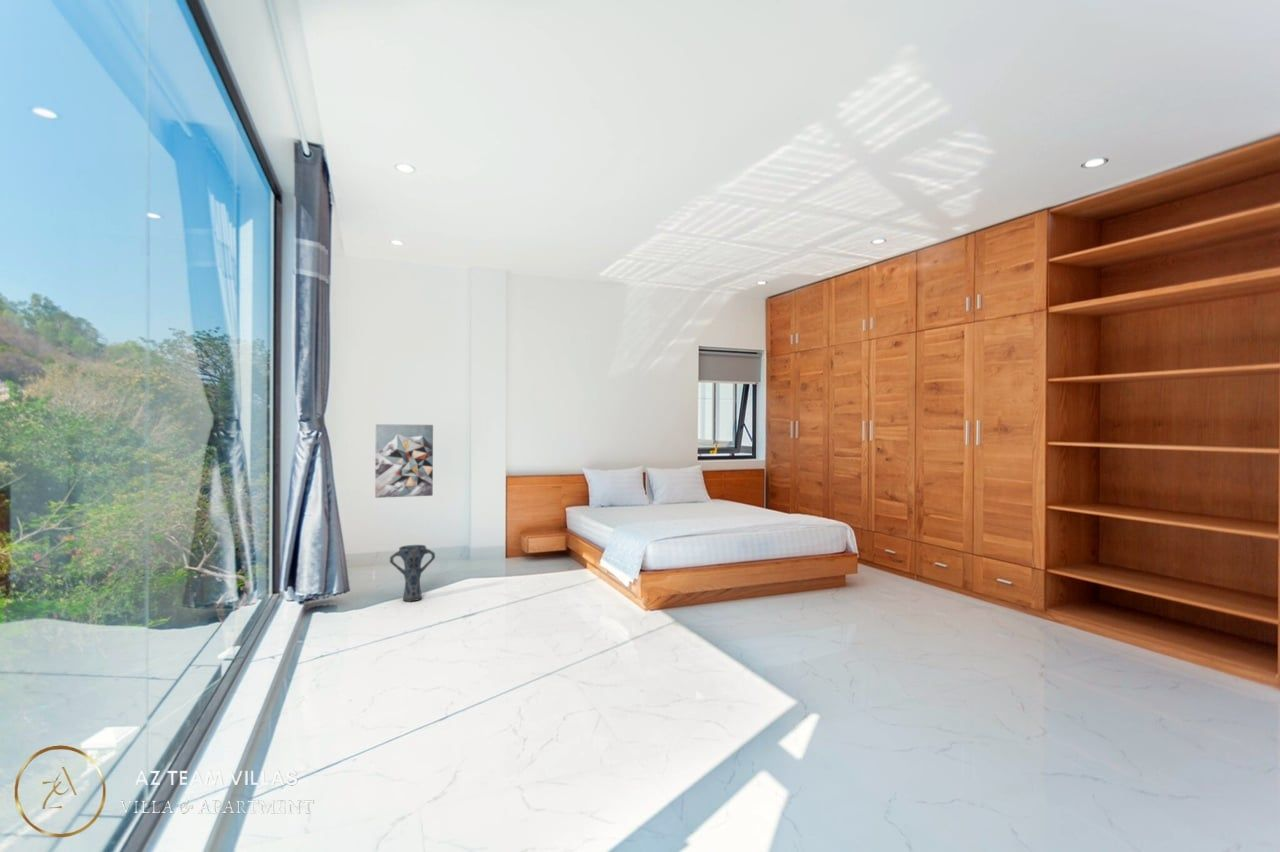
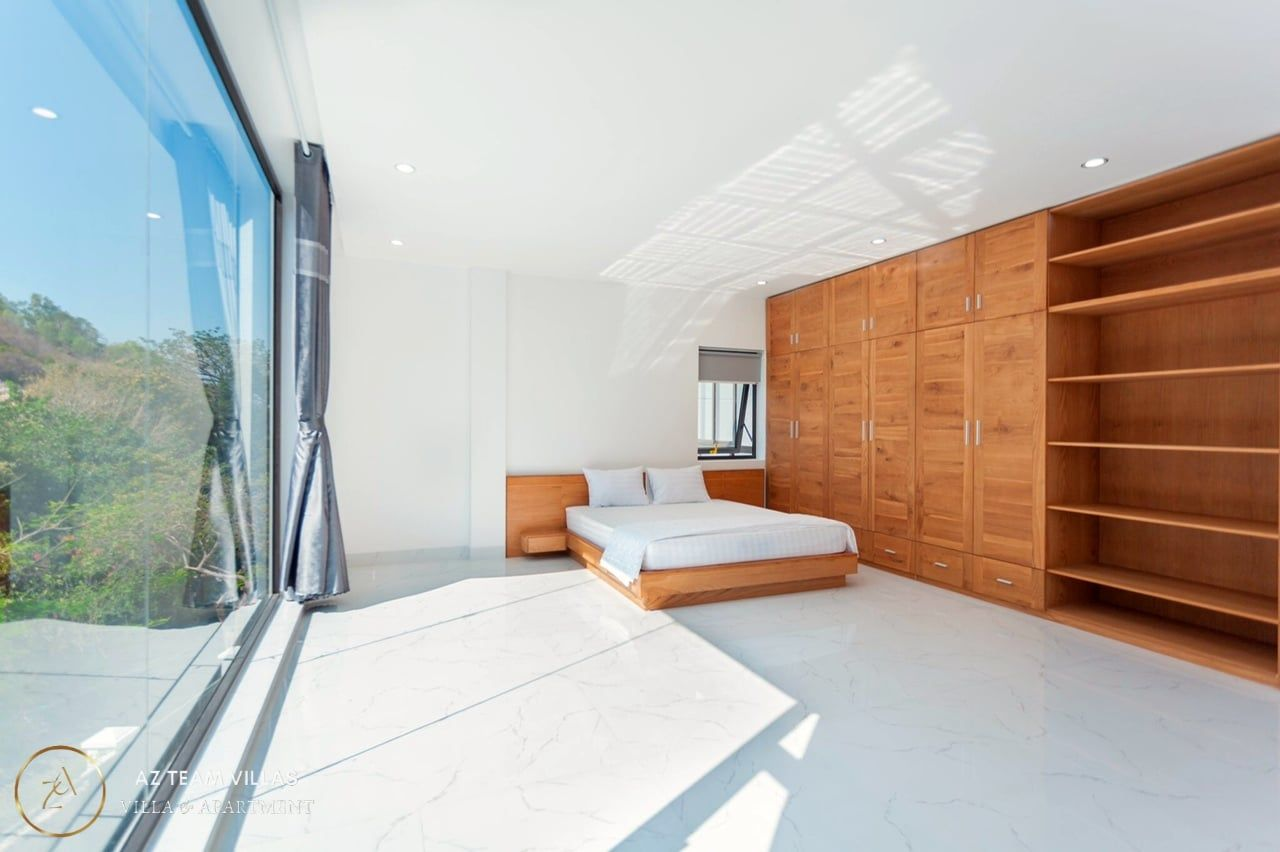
- wall art [374,423,434,499]
- vase [389,544,436,602]
